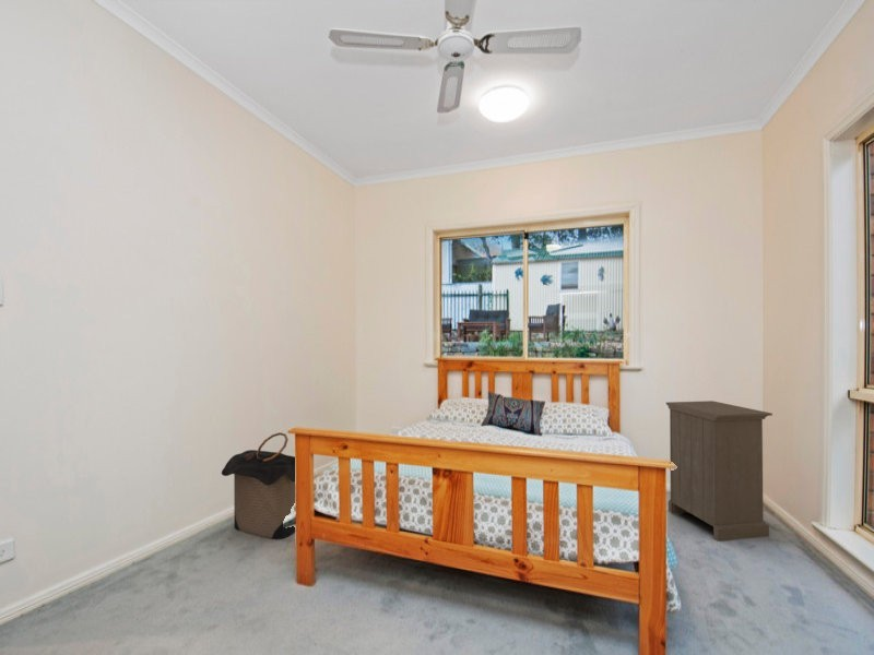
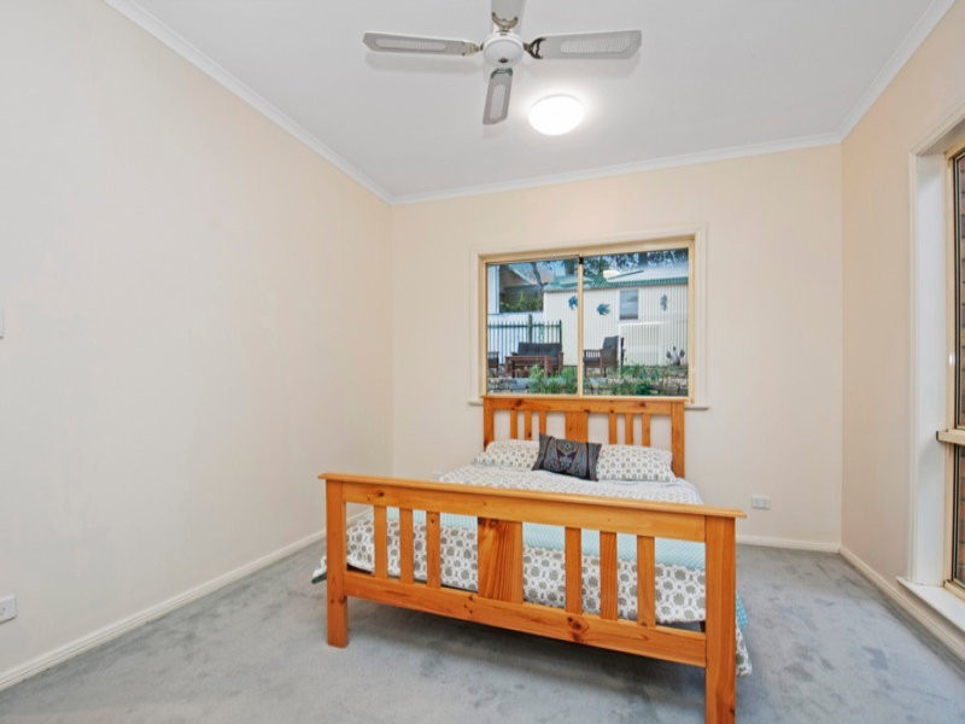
- laundry hamper [221,431,296,540]
- nightstand [665,400,773,543]
